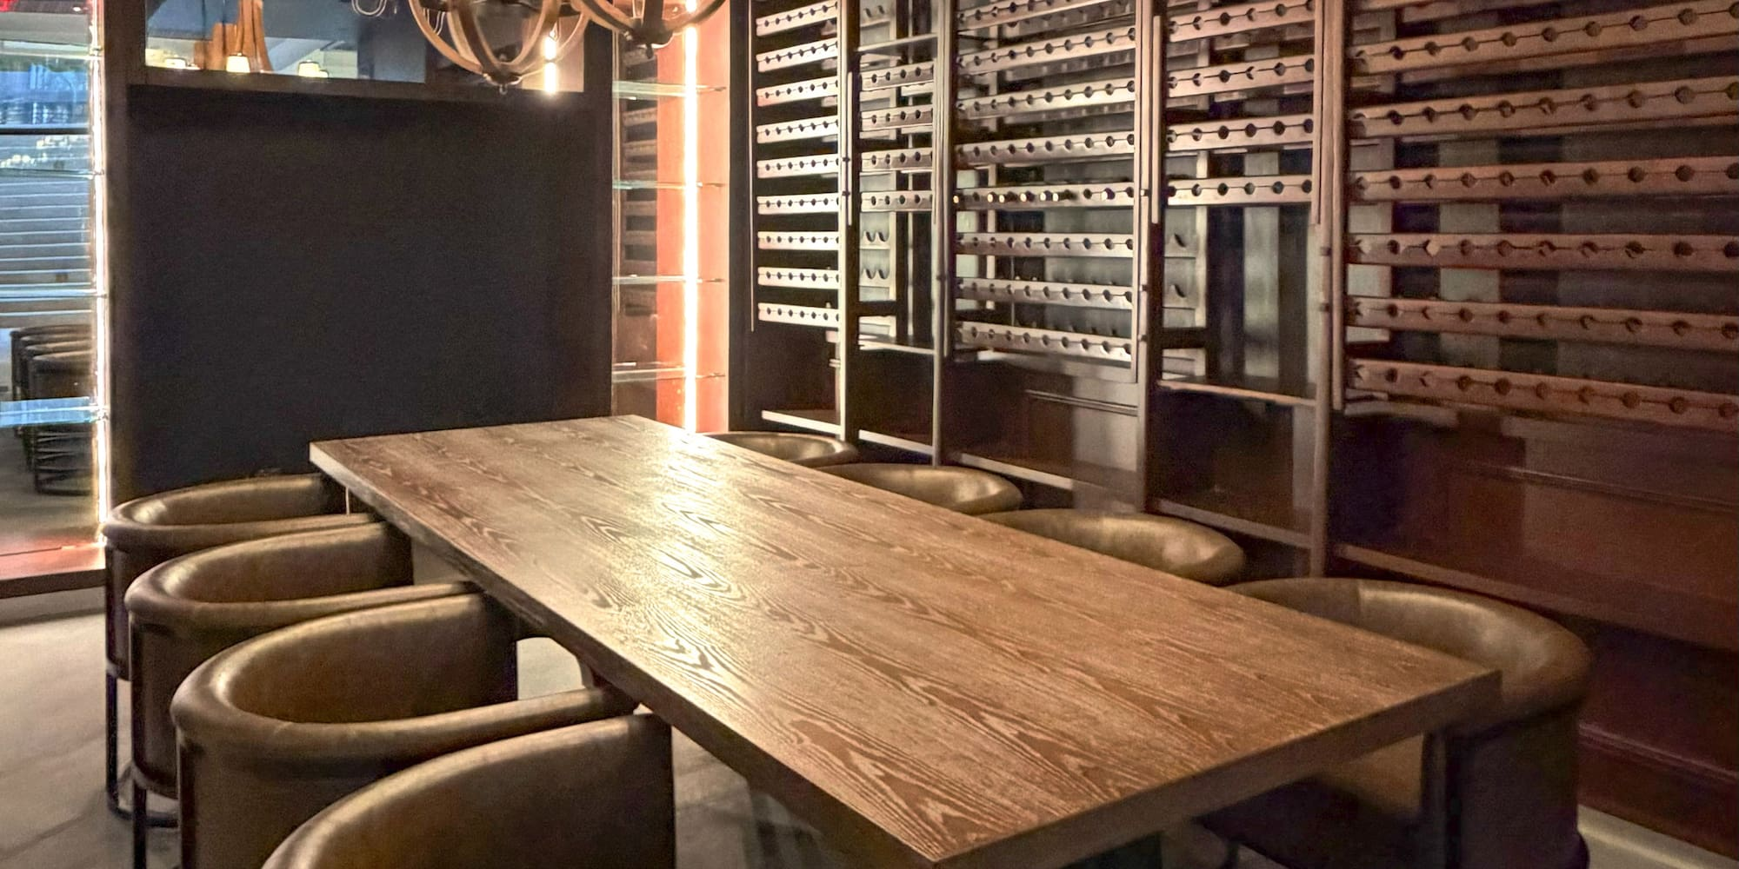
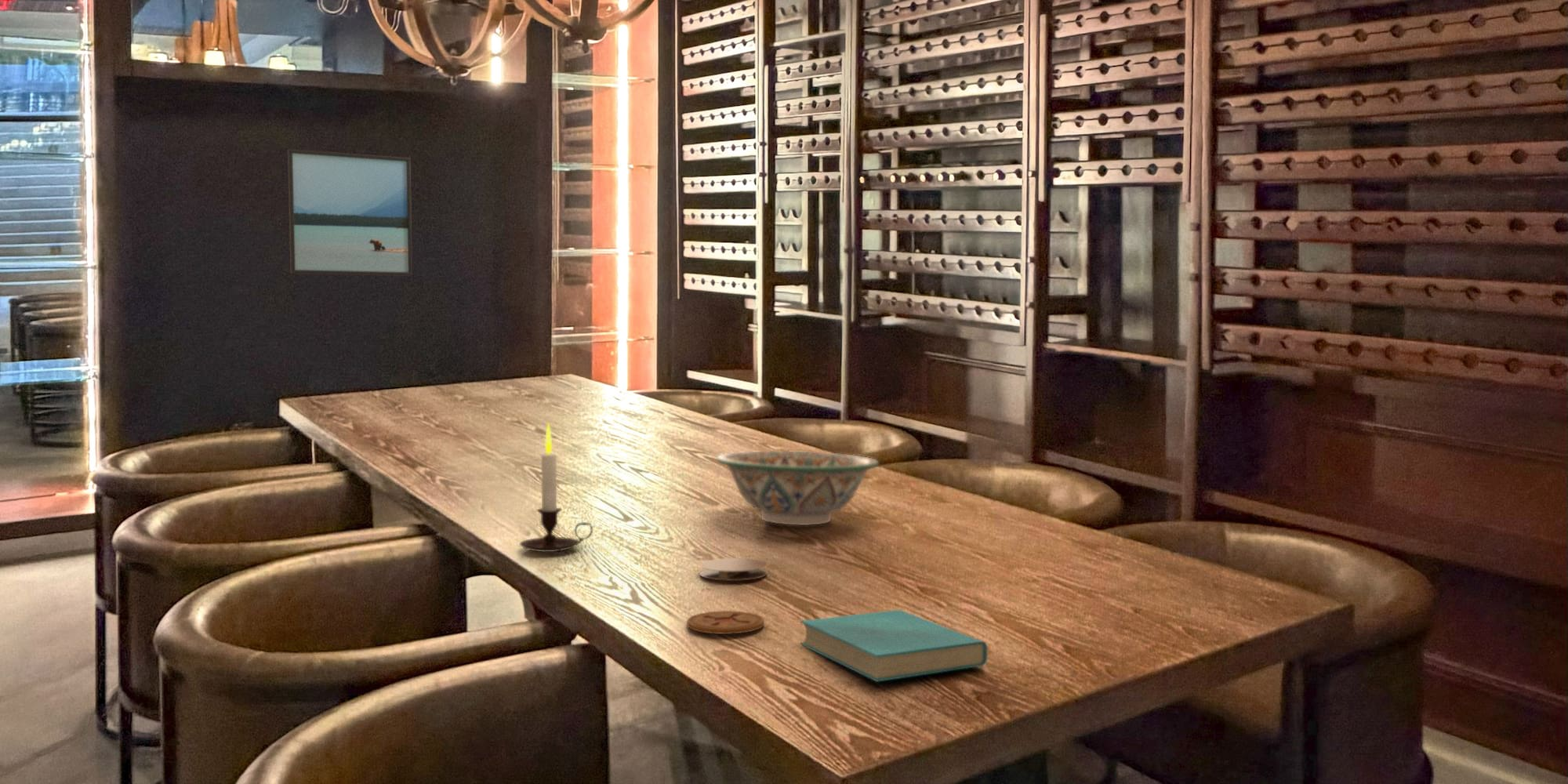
+ candle [519,422,593,553]
+ decorative bowl [716,450,880,526]
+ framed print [287,148,413,277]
+ book [800,609,988,683]
+ coaster [699,557,768,582]
+ coaster [686,610,765,635]
